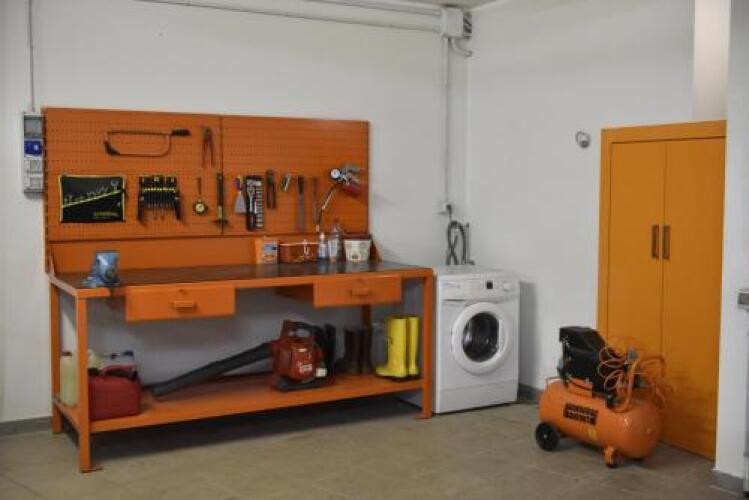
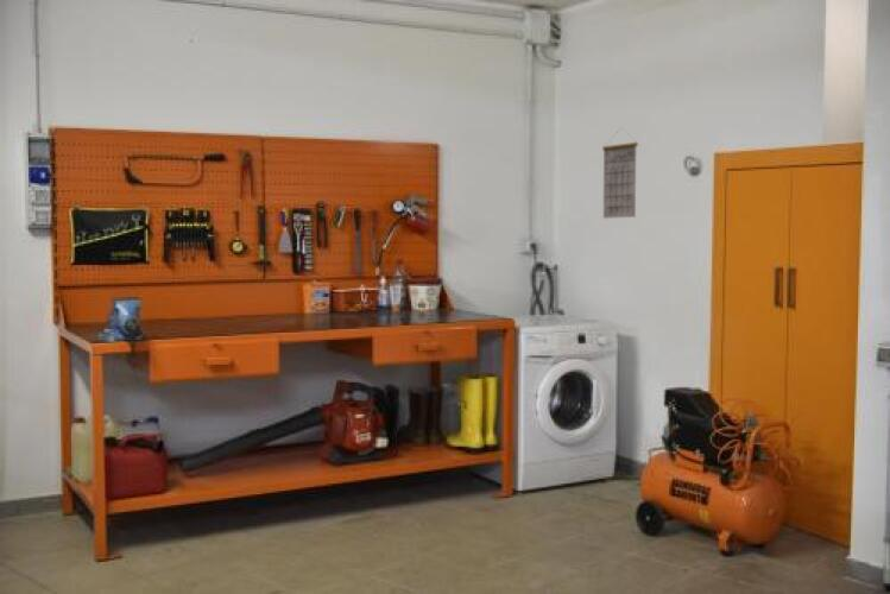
+ calendar [601,126,639,220]
